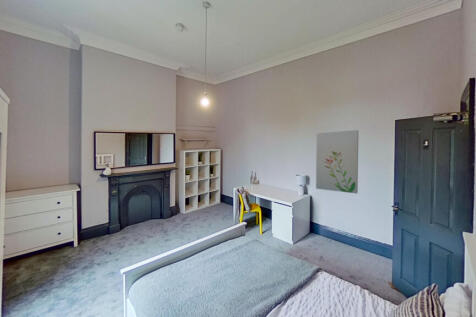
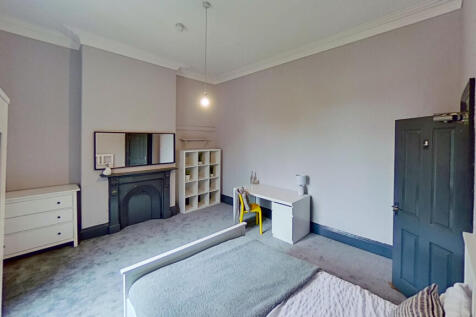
- wall art [315,129,359,195]
